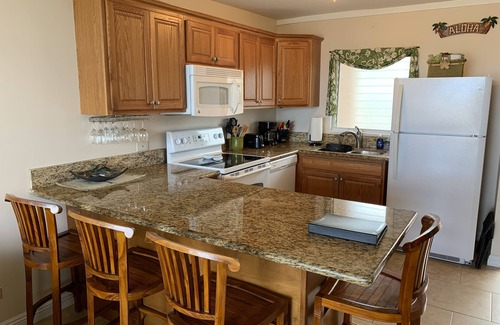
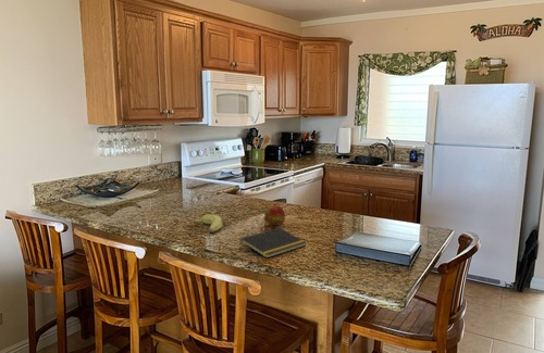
+ fruit [262,204,286,227]
+ banana [194,213,223,232]
+ notepad [238,227,308,260]
